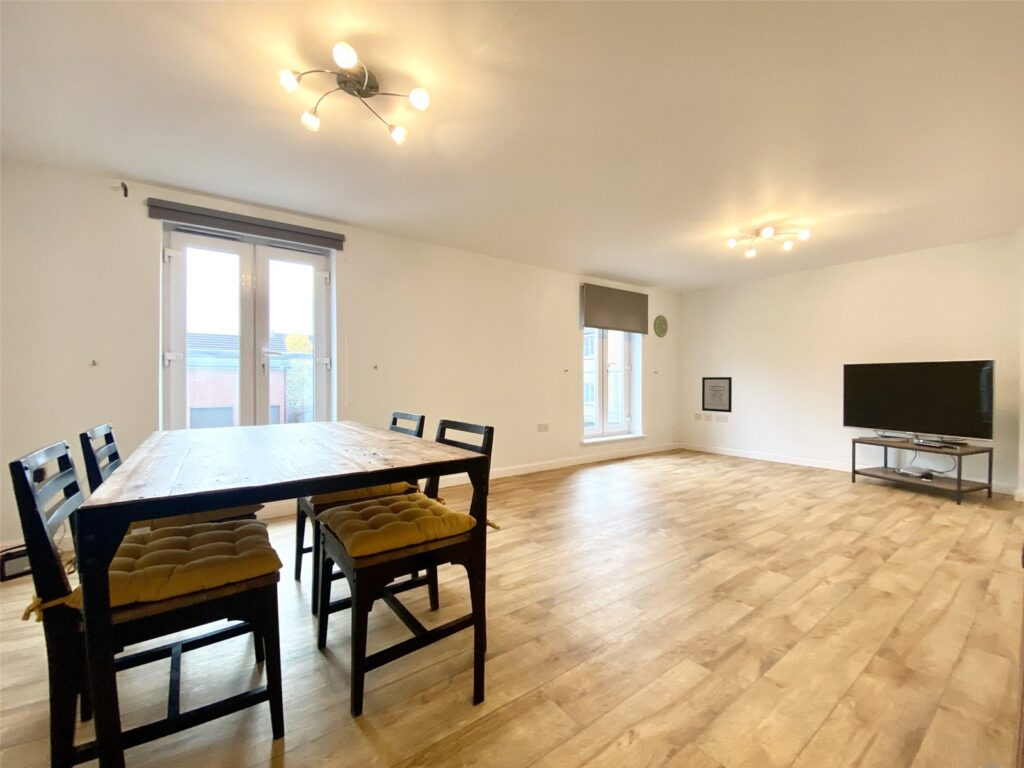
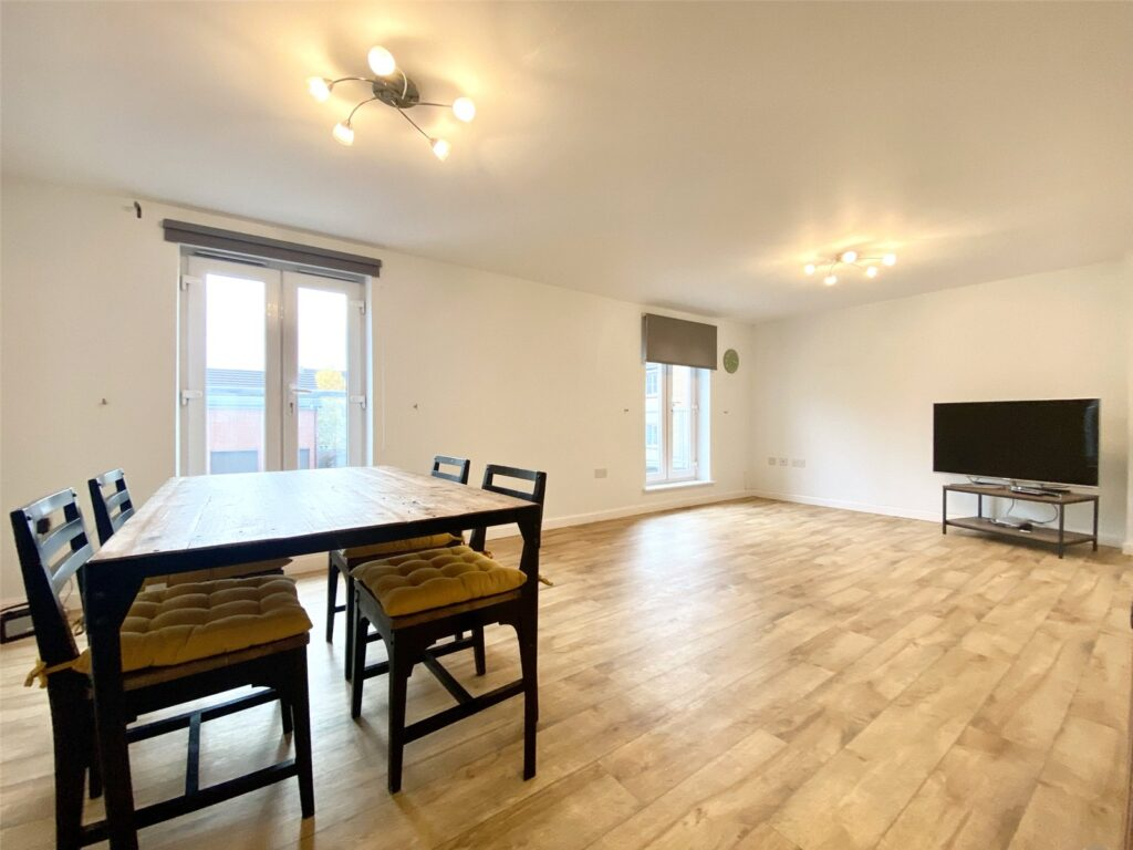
- wall art [701,376,733,413]
